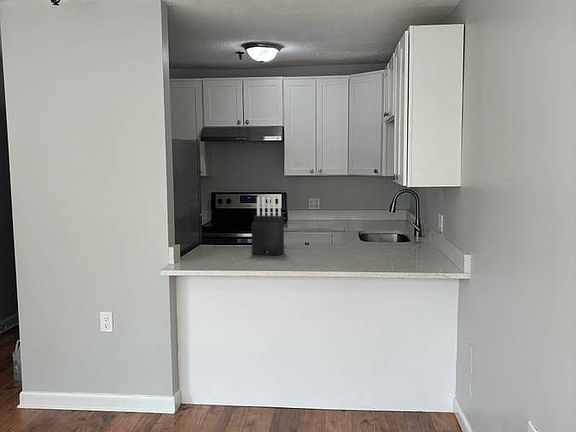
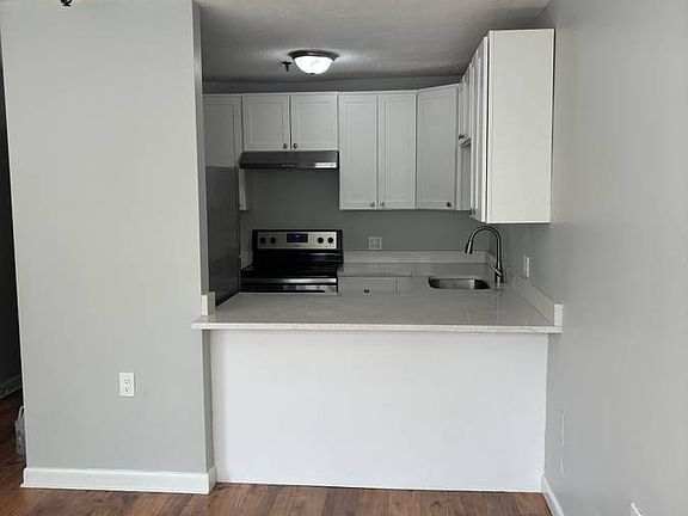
- knife block [250,196,285,256]
